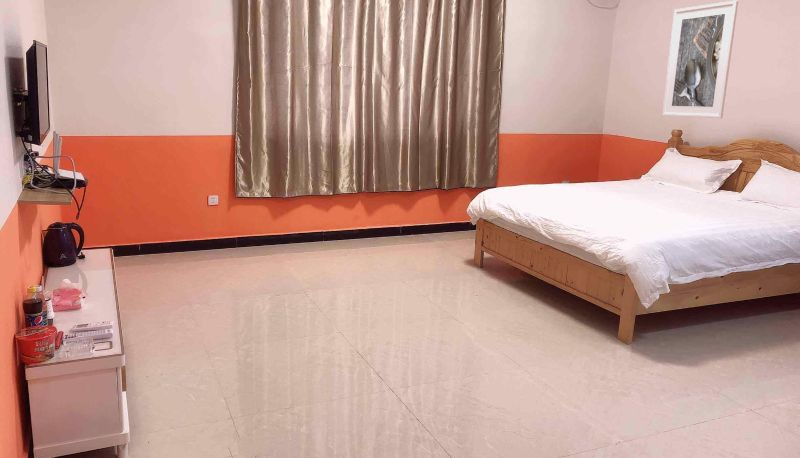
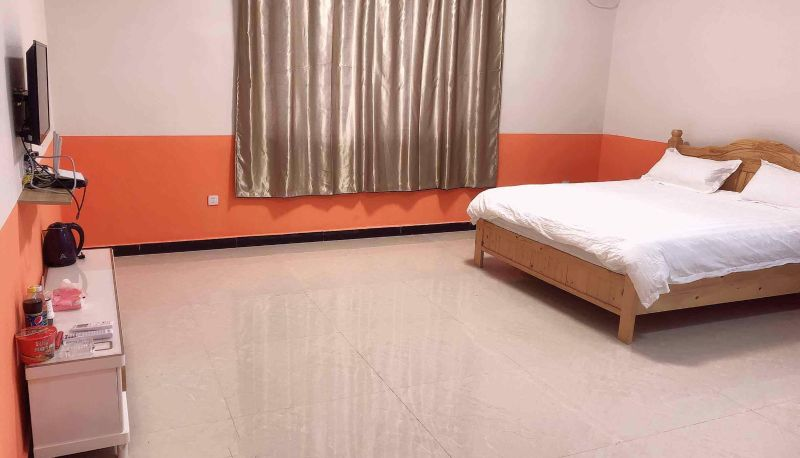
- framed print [661,0,739,119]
